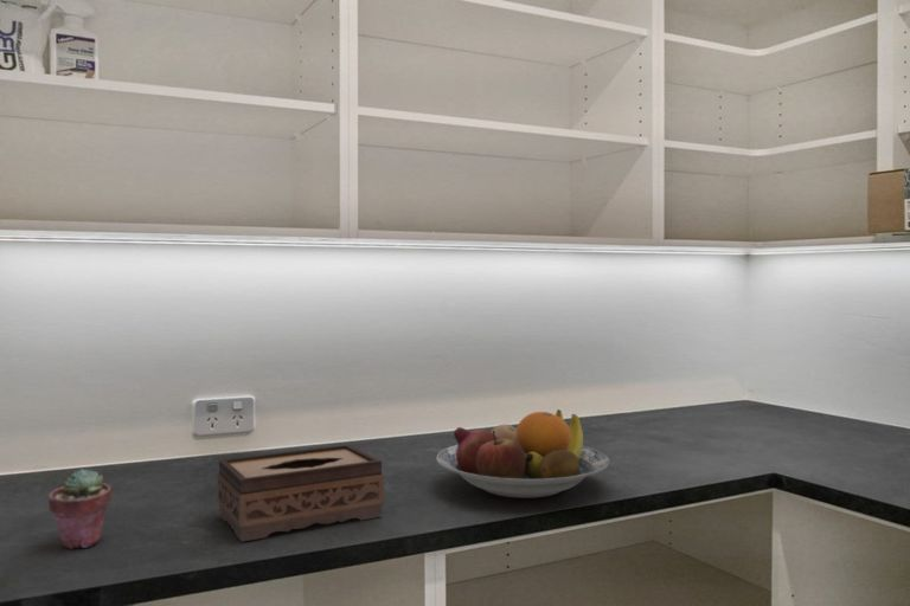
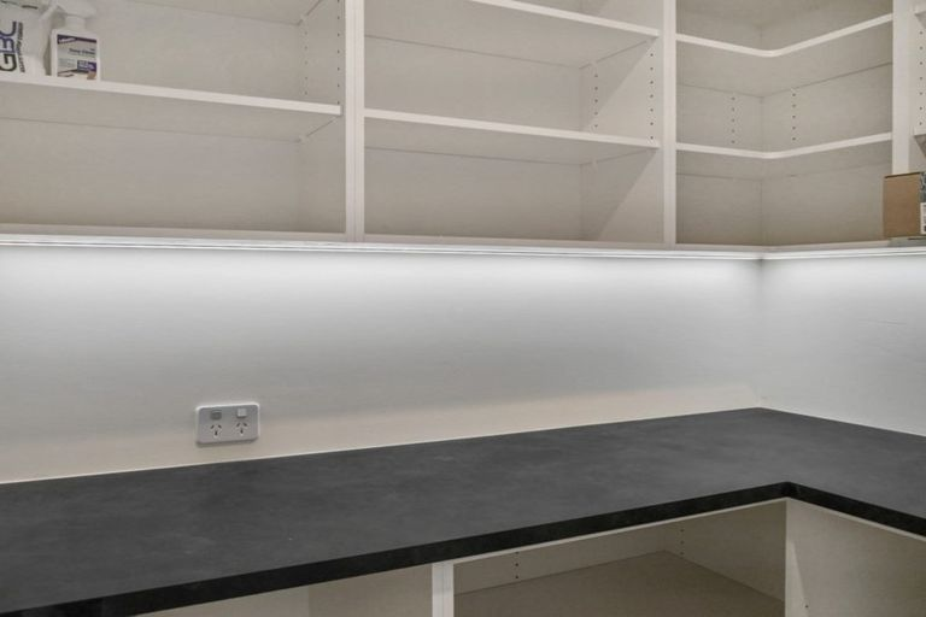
- tissue box [217,443,385,543]
- potted succulent [47,468,113,550]
- fruit bowl [436,408,610,499]
